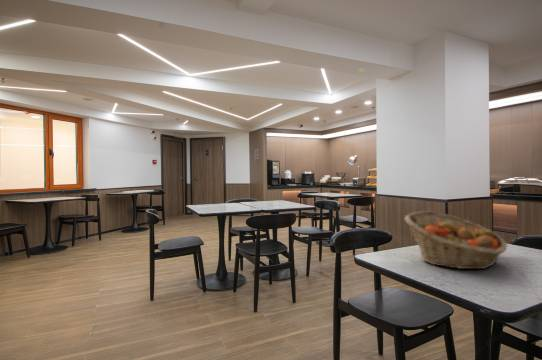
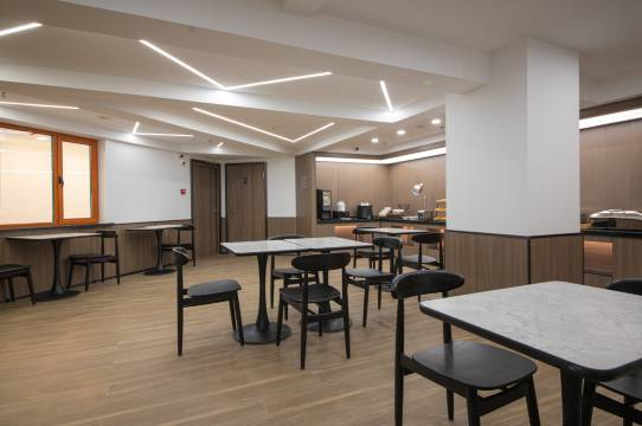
- fruit basket [404,211,508,270]
